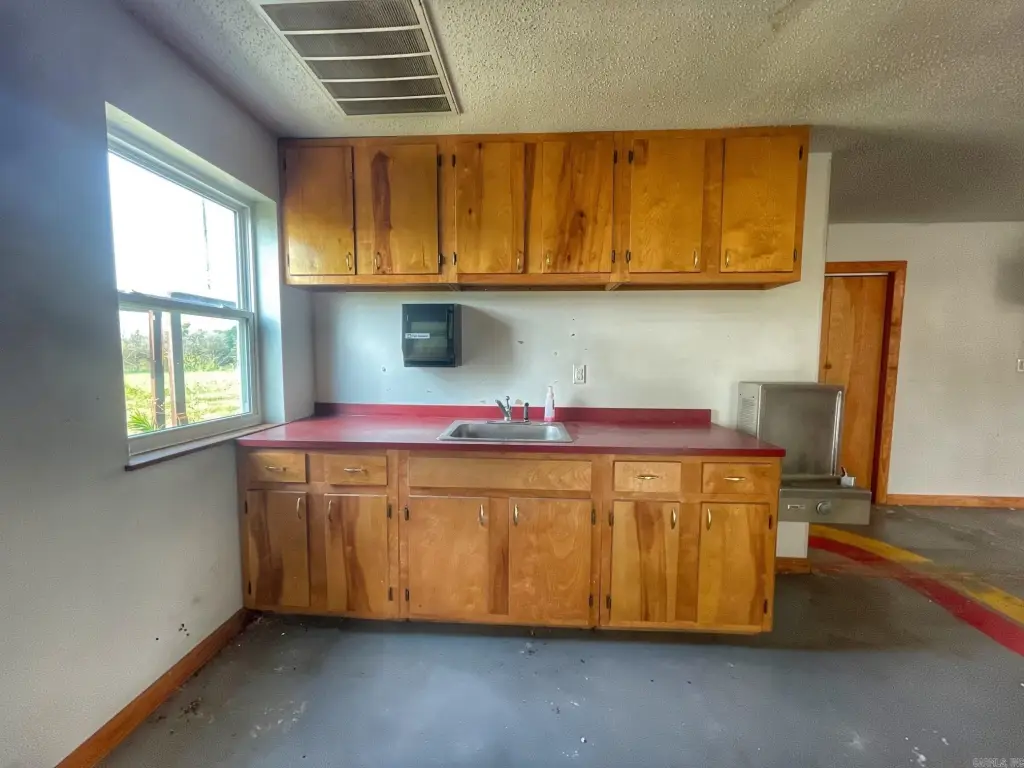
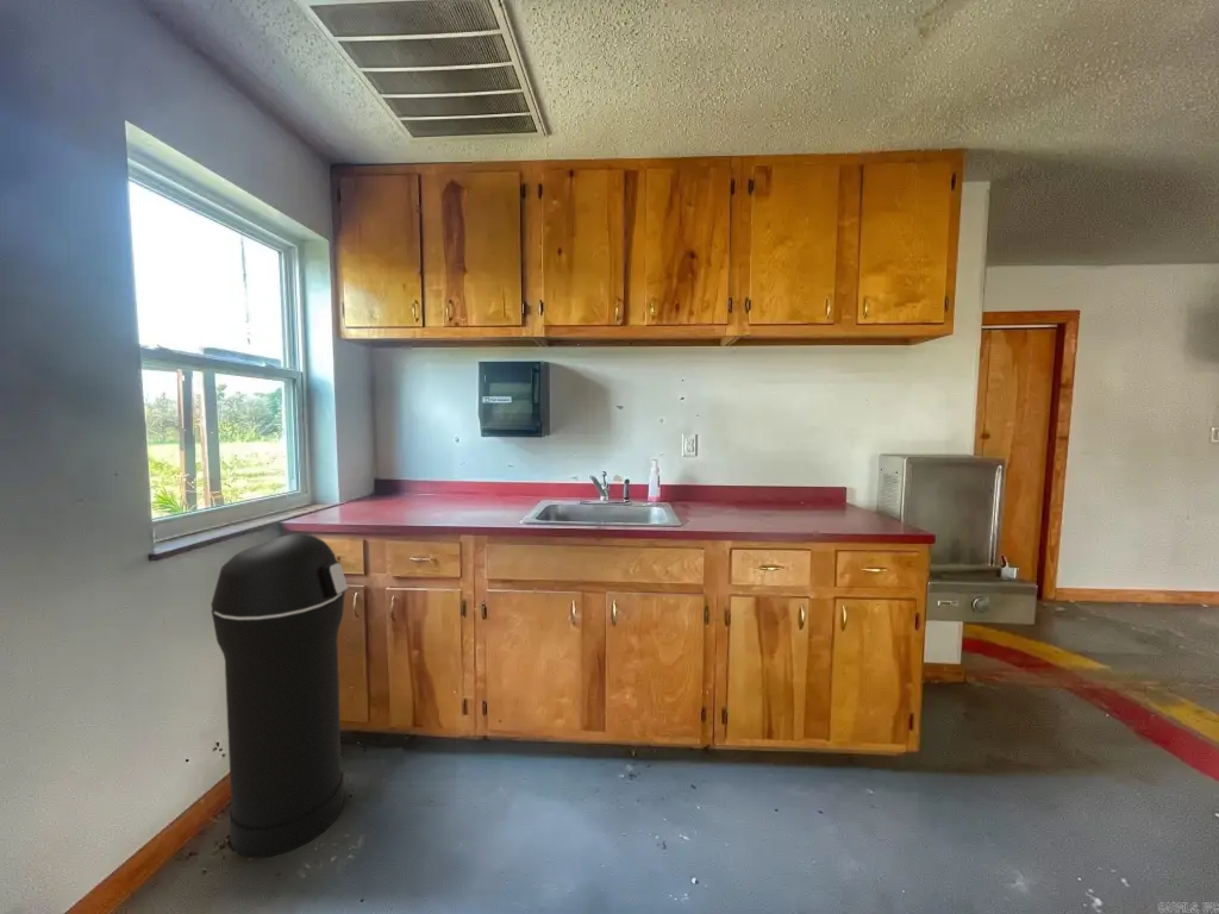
+ trash can [210,532,350,859]
